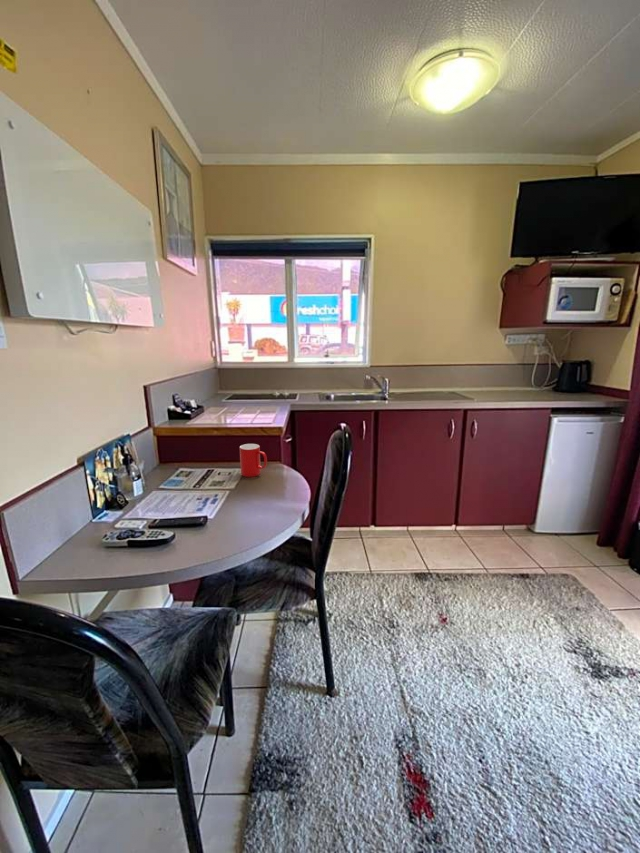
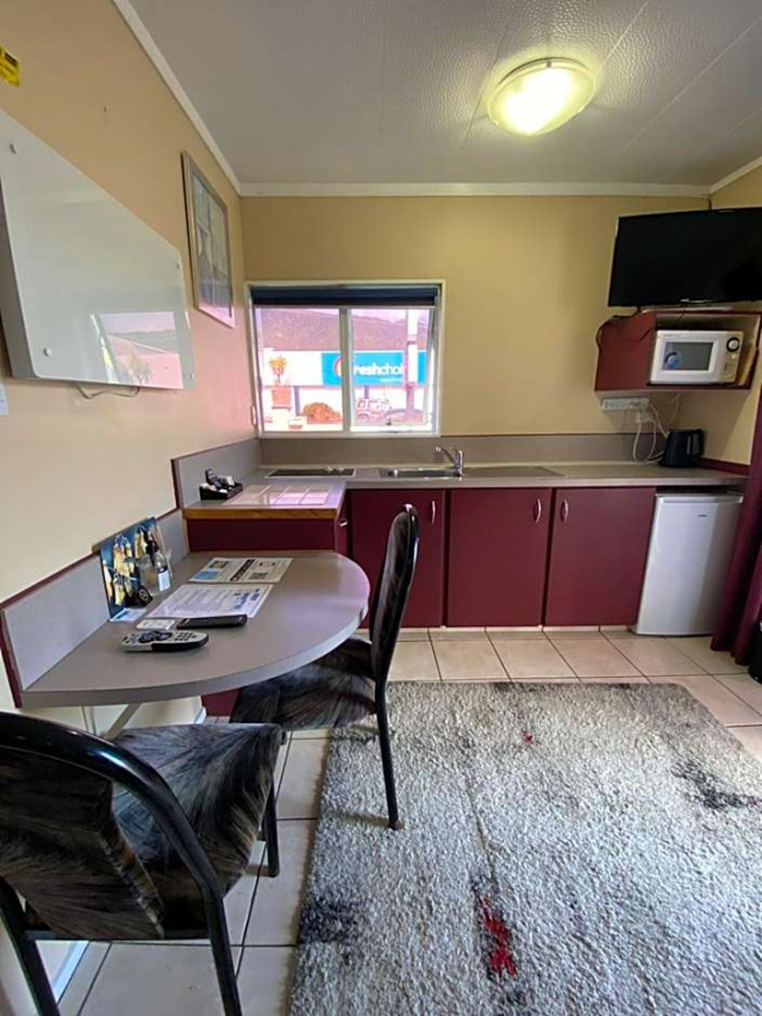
- cup [239,443,268,478]
